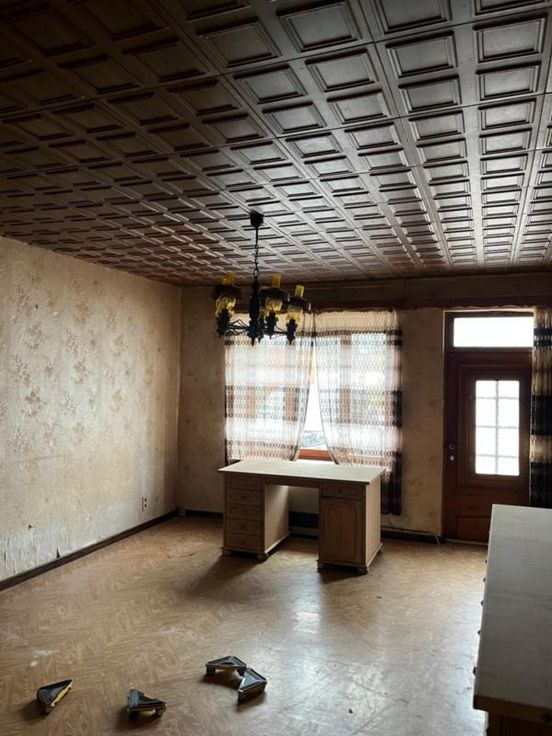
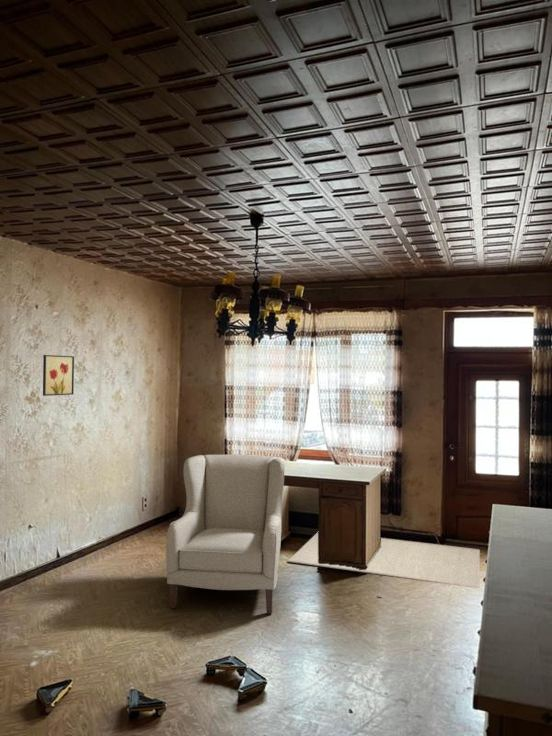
+ rug [287,532,481,589]
+ chair [165,453,285,615]
+ wall art [42,354,75,397]
